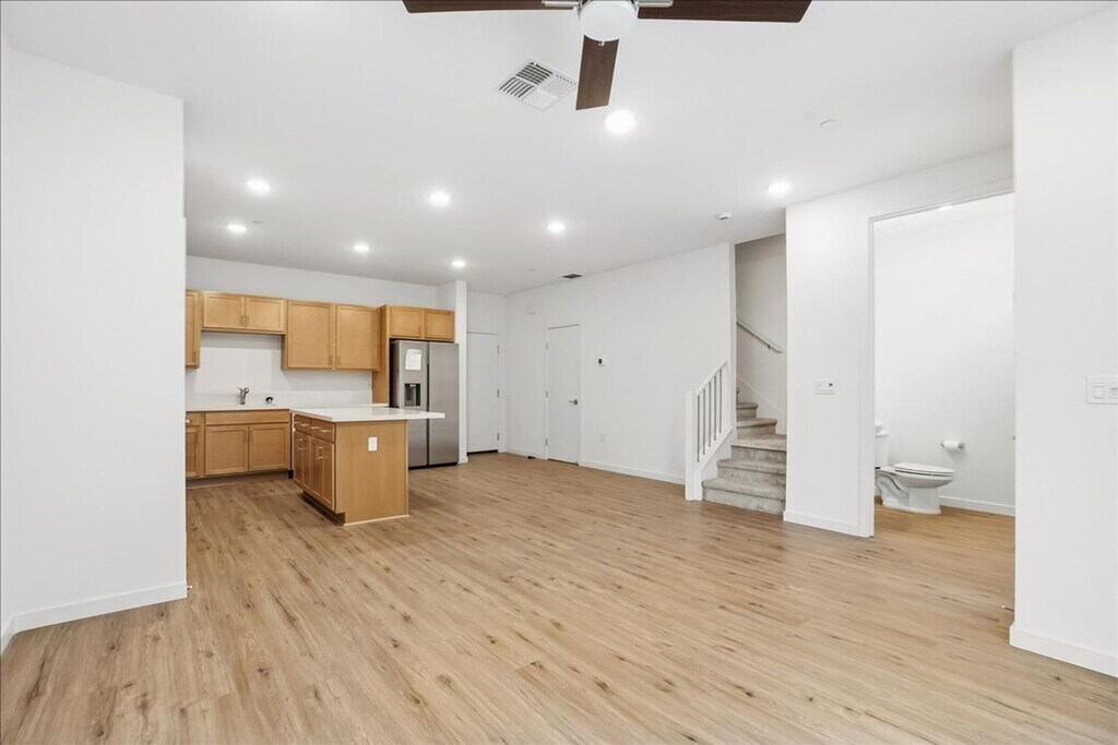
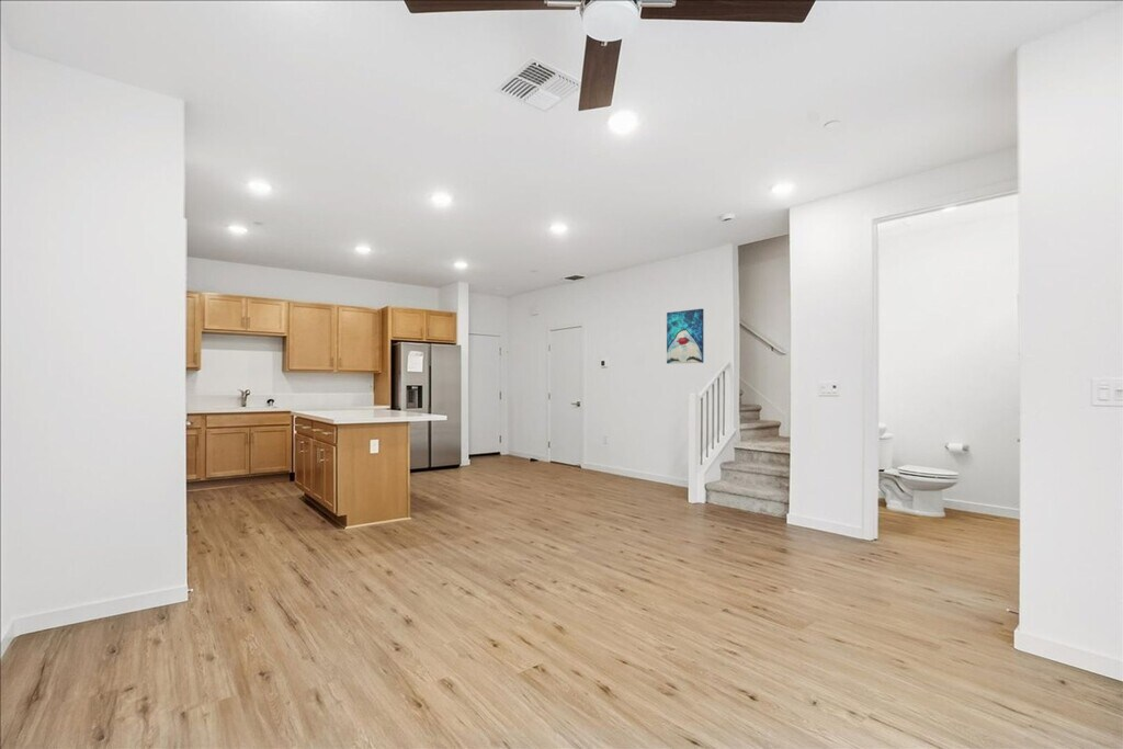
+ wall art [666,308,705,364]
